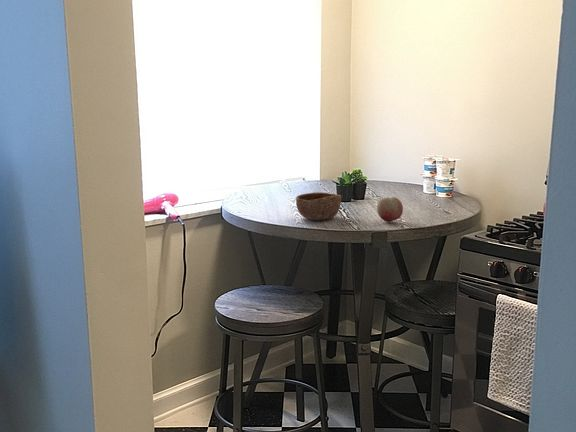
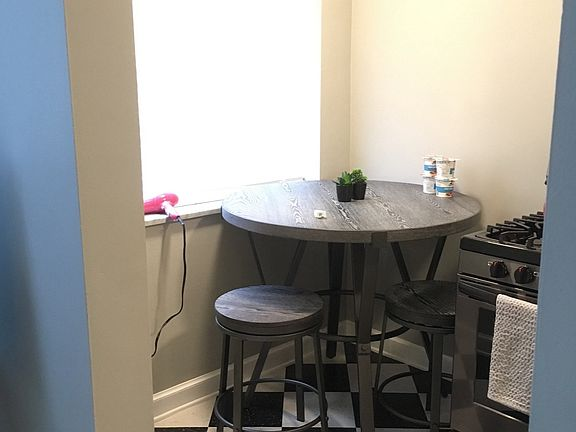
- bowl [295,191,342,221]
- fruit [376,196,404,223]
